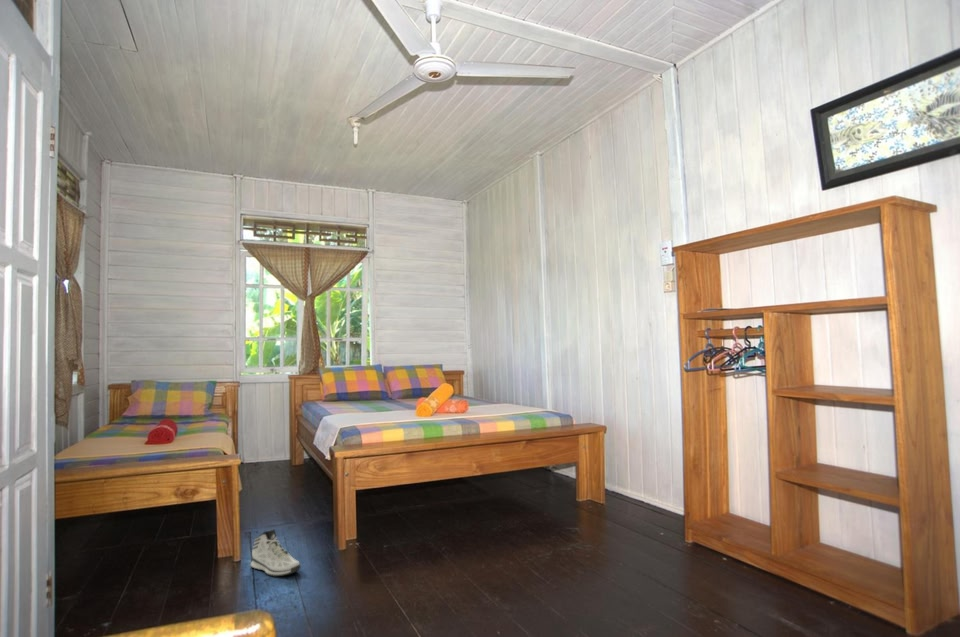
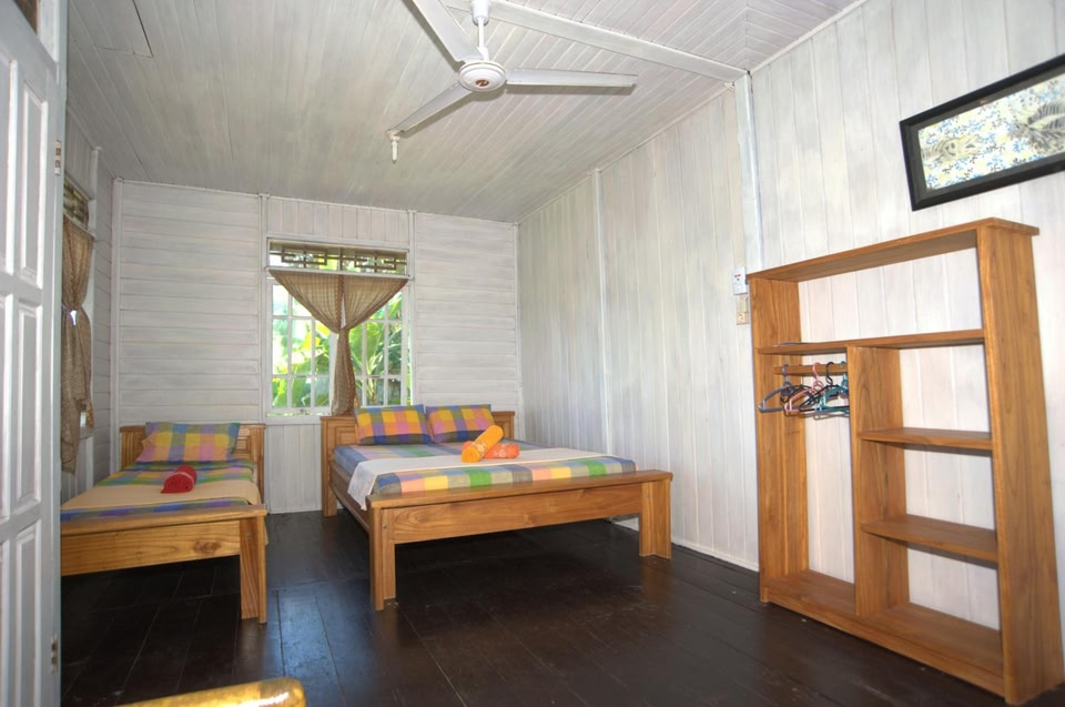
- sneaker [250,528,302,578]
